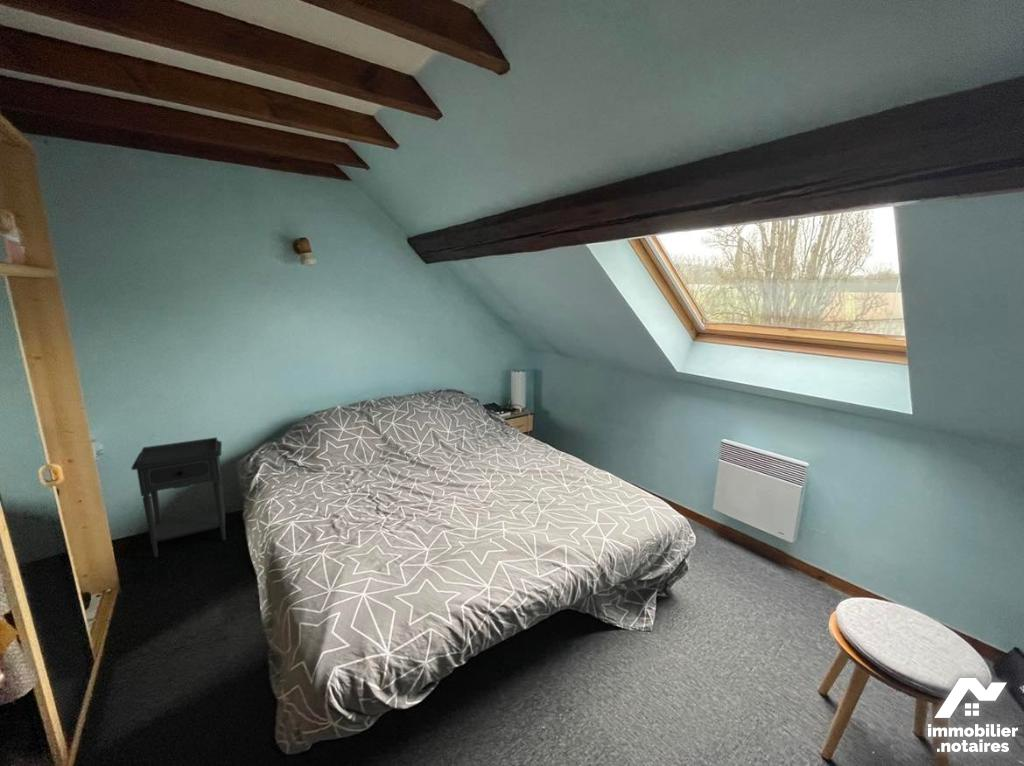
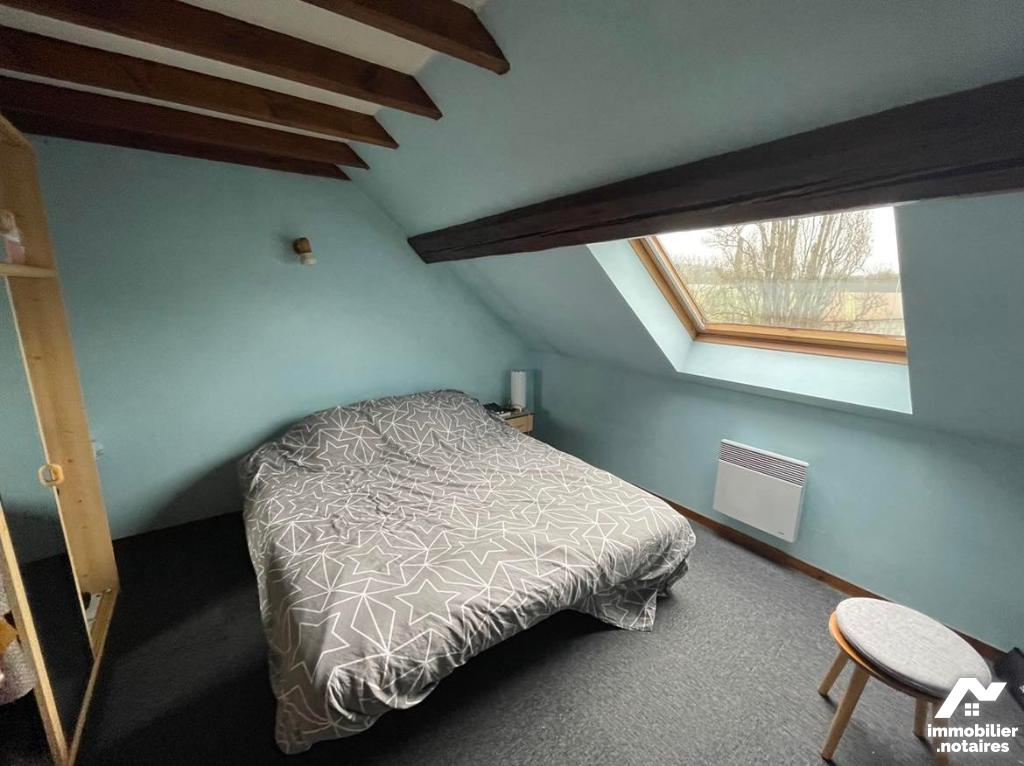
- nightstand [130,436,227,558]
